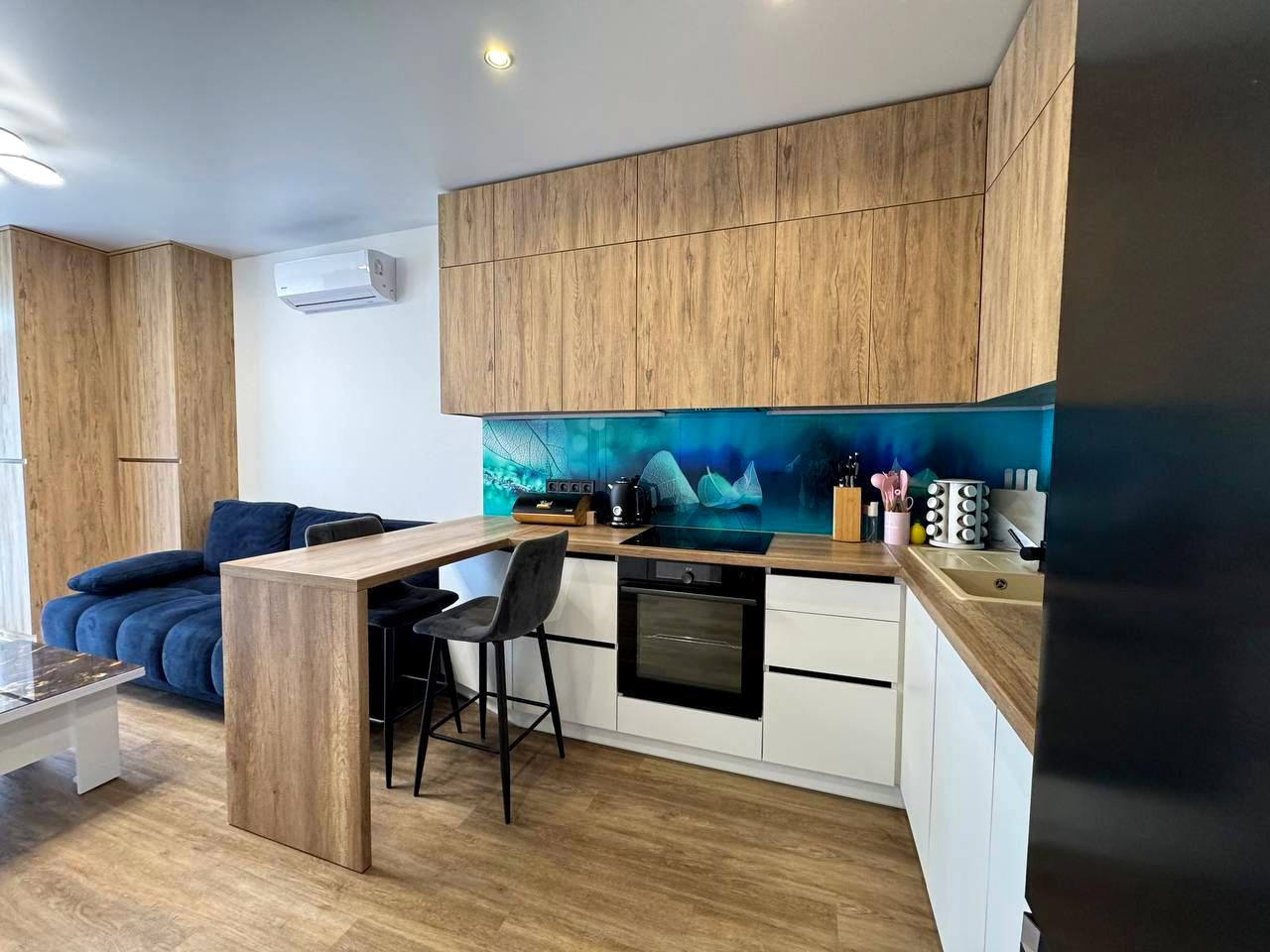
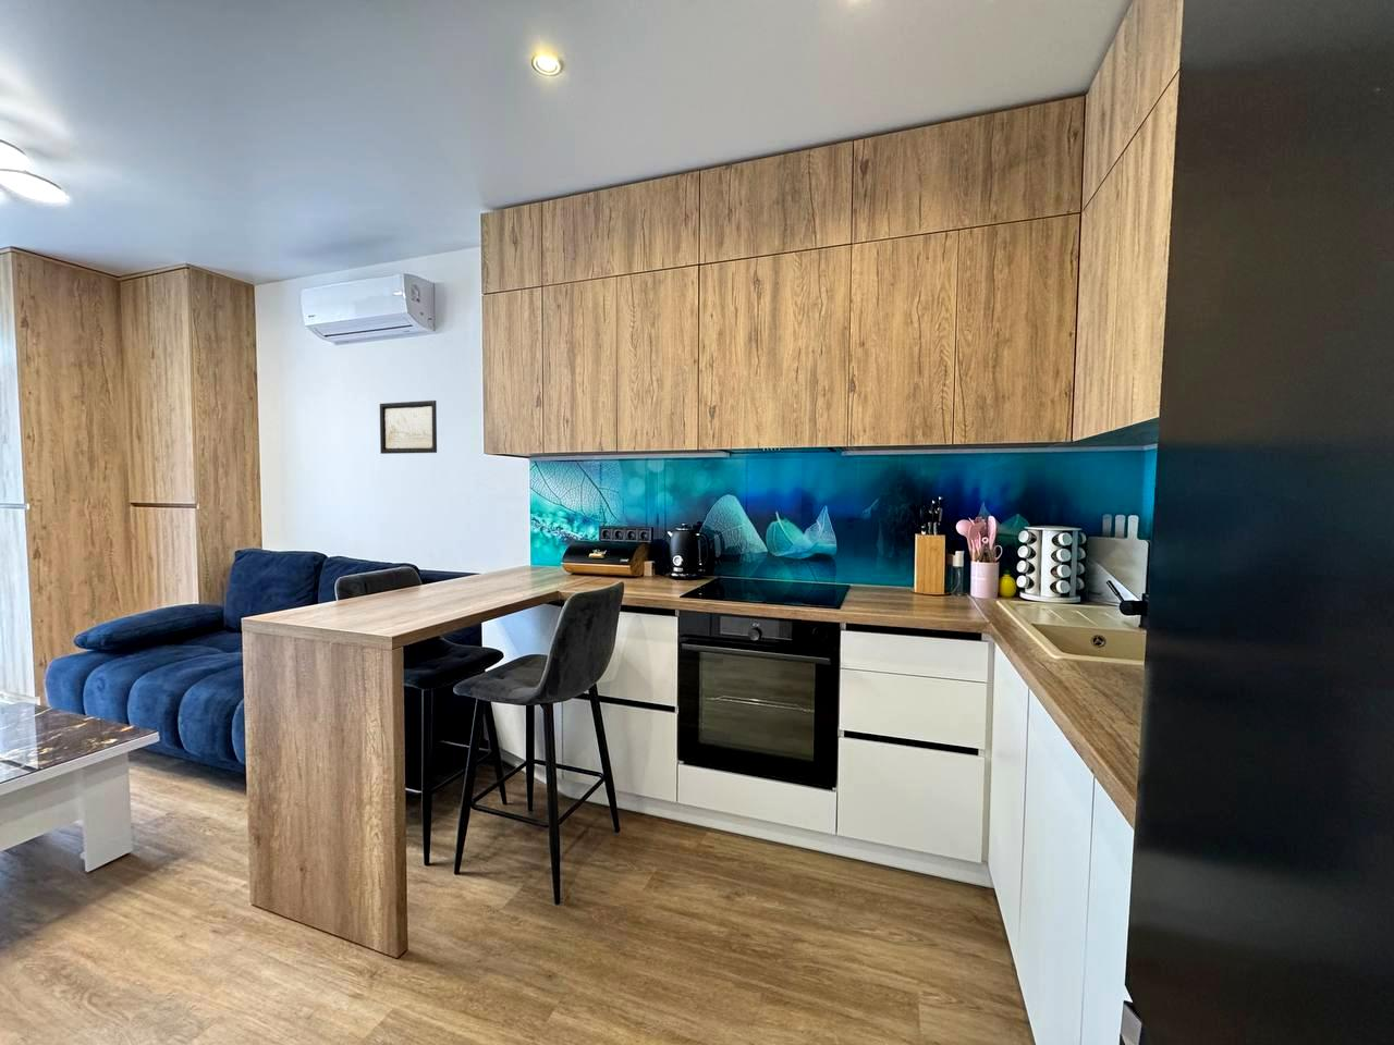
+ wall art [379,400,438,456]
